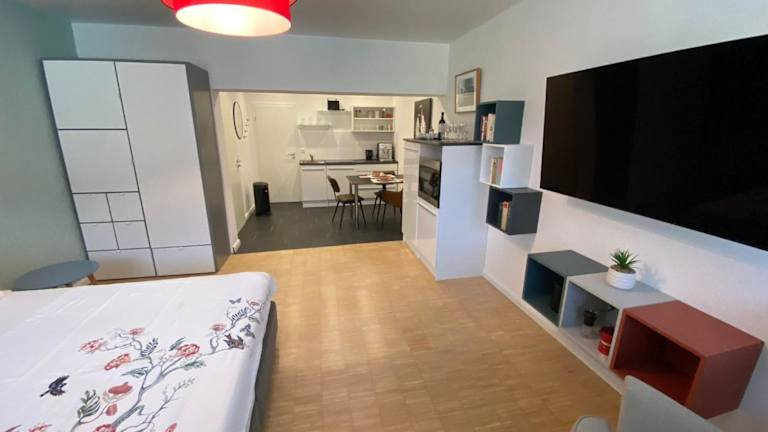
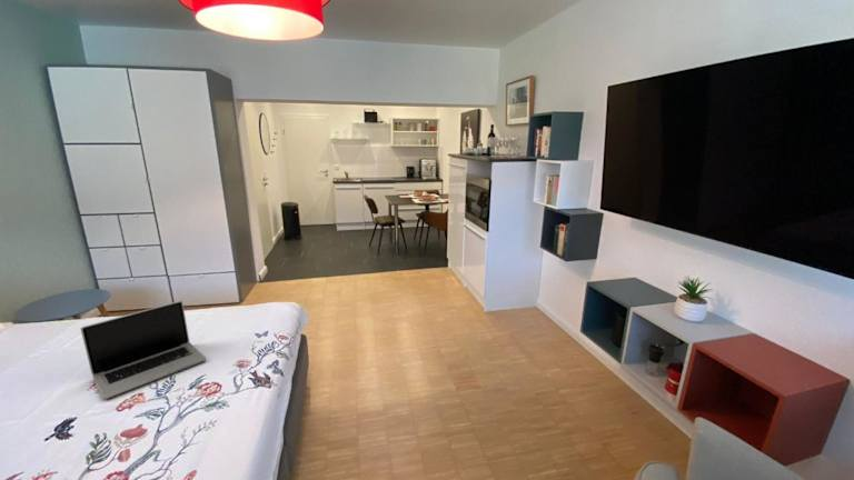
+ laptop [80,300,207,400]
